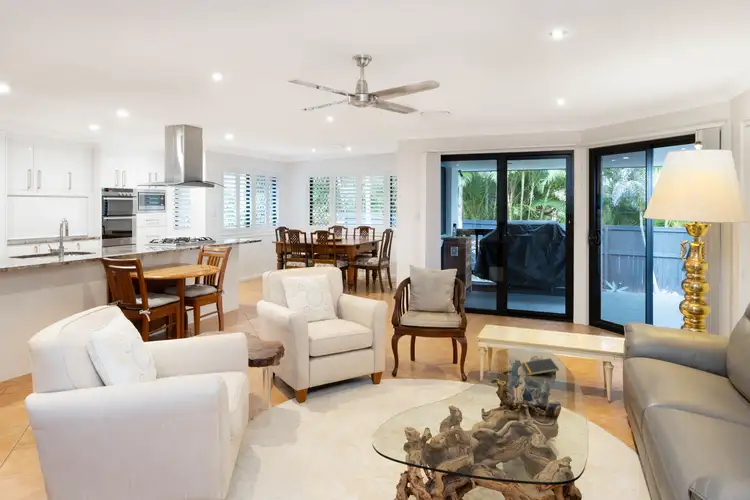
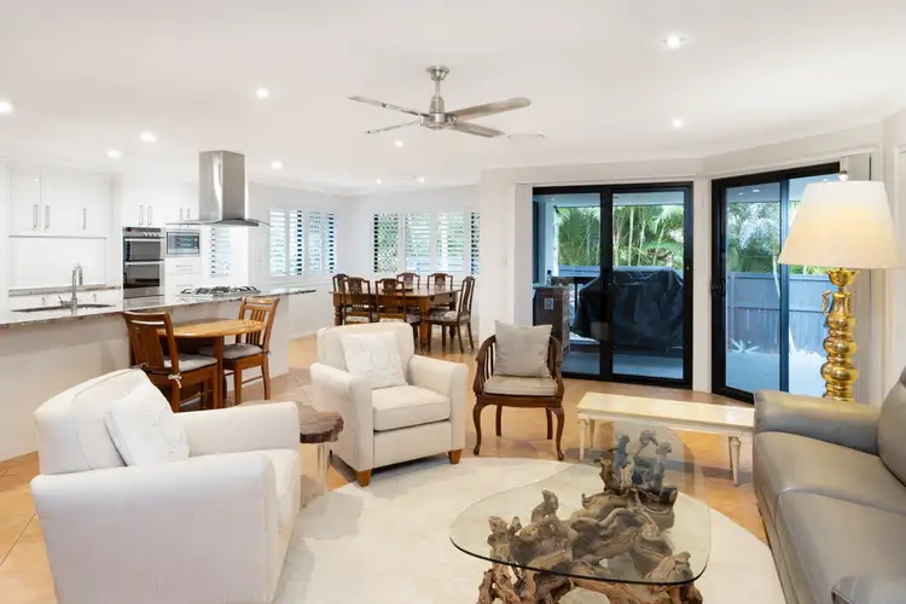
- notepad [521,357,560,376]
